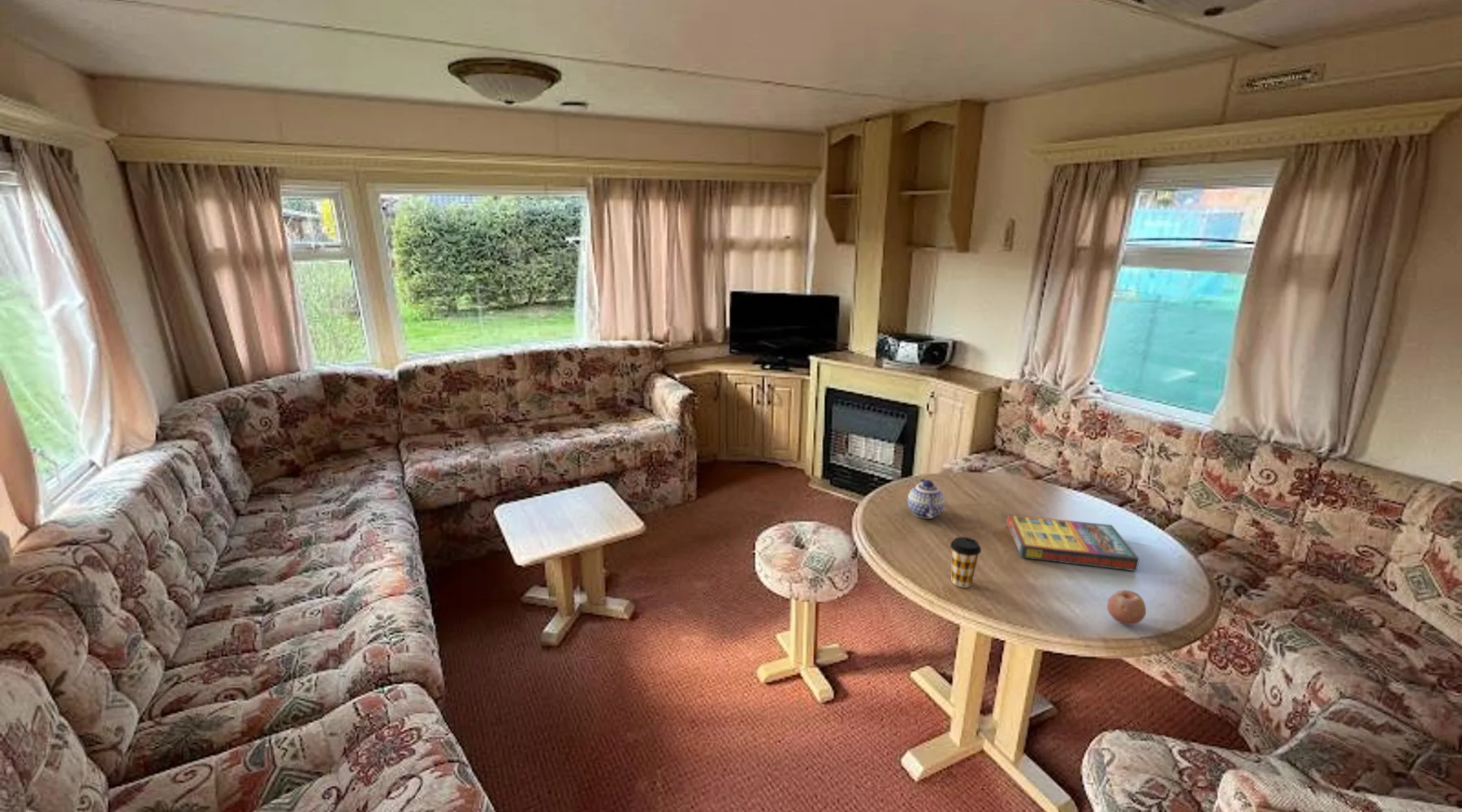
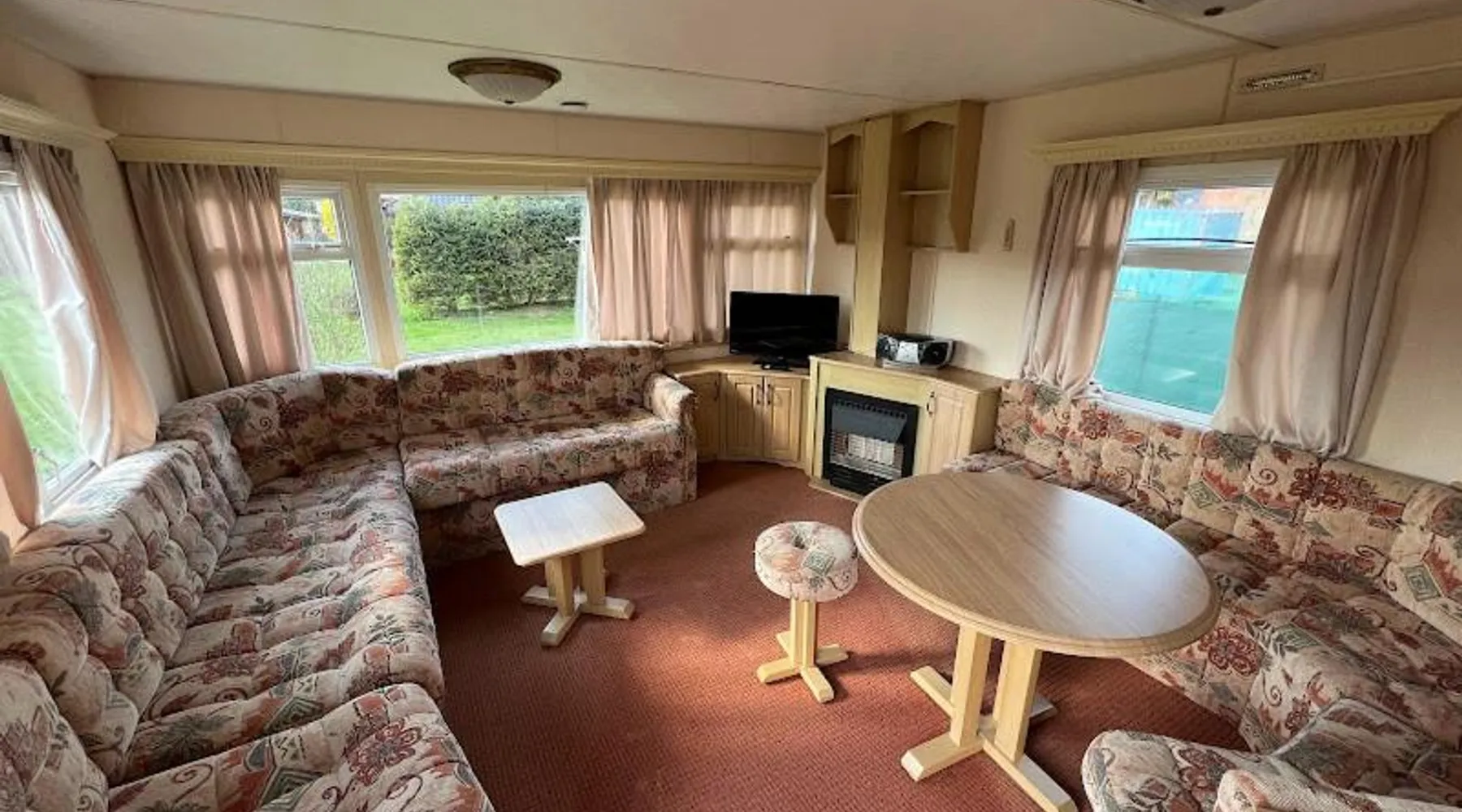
- coffee cup [949,536,982,589]
- teapot [906,477,945,520]
- game compilation box [1006,514,1140,572]
- fruit [1106,589,1147,626]
